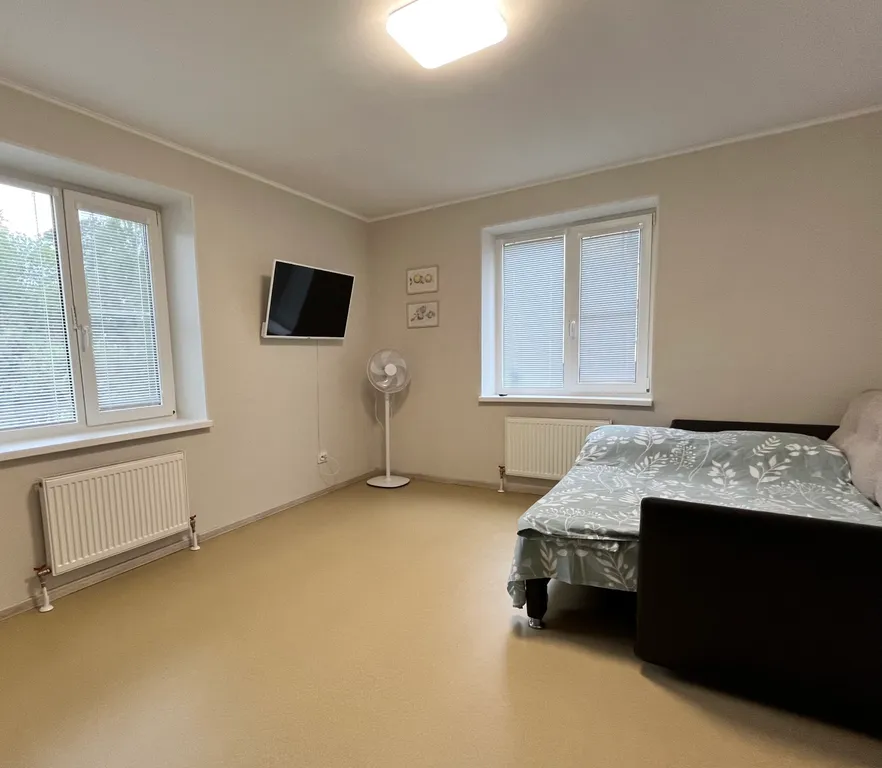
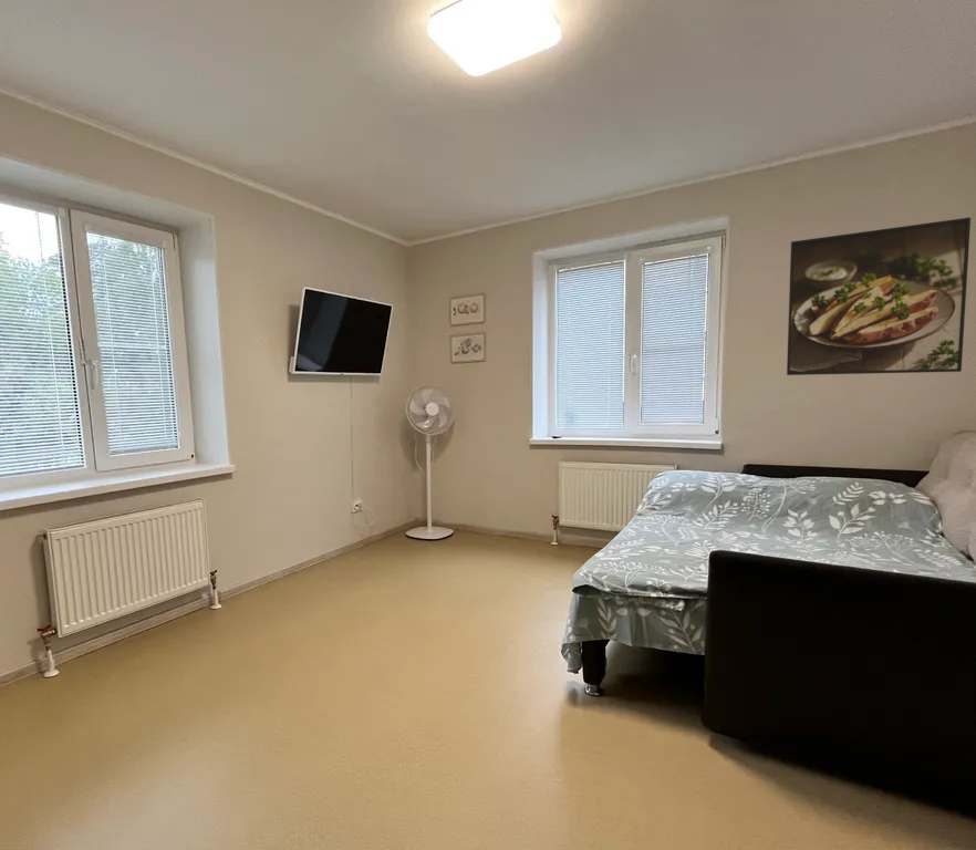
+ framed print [786,216,972,376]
